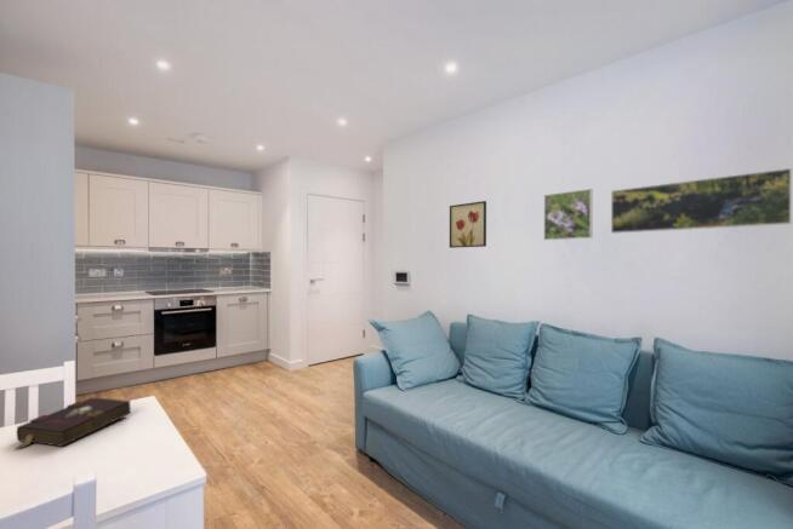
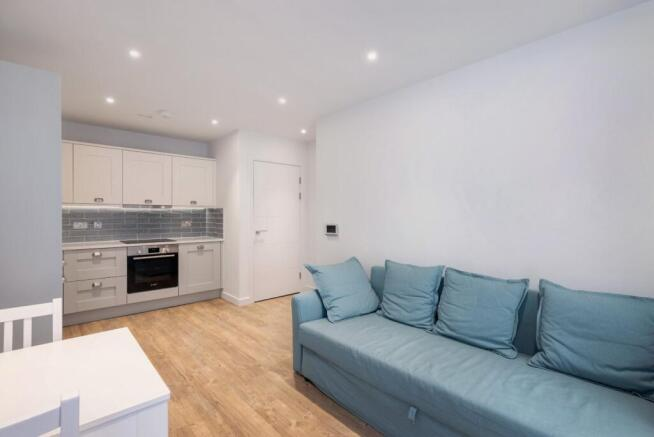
- wall art [449,200,487,249]
- book [13,397,132,452]
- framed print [610,167,793,235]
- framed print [543,188,594,241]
